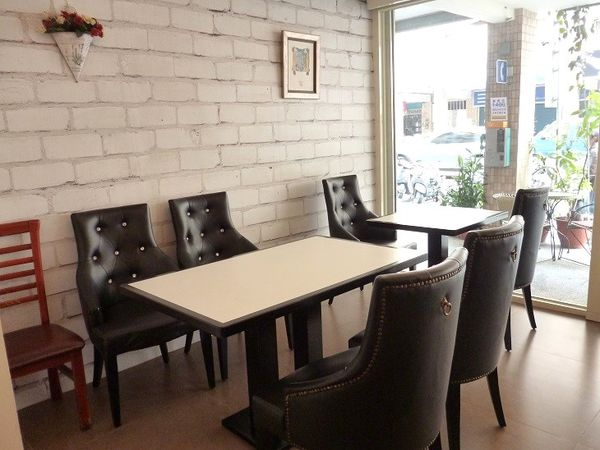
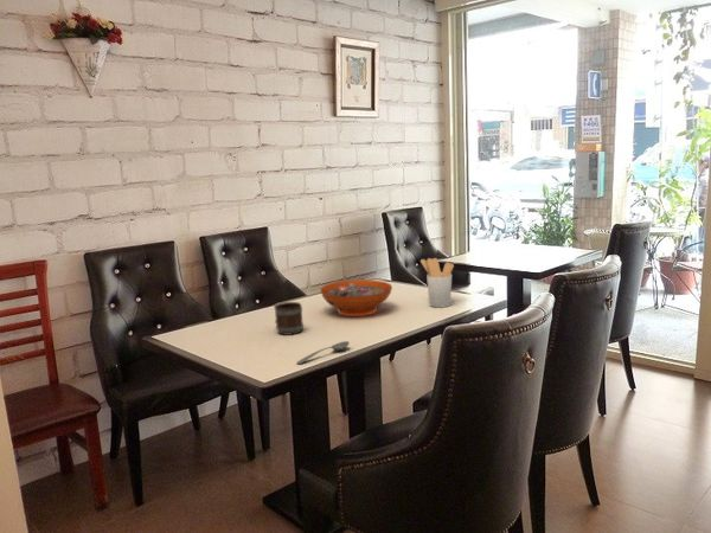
+ mug [273,301,305,336]
+ decorative bowl [320,278,393,317]
+ soupspoon [296,340,351,365]
+ utensil holder [419,257,455,309]
